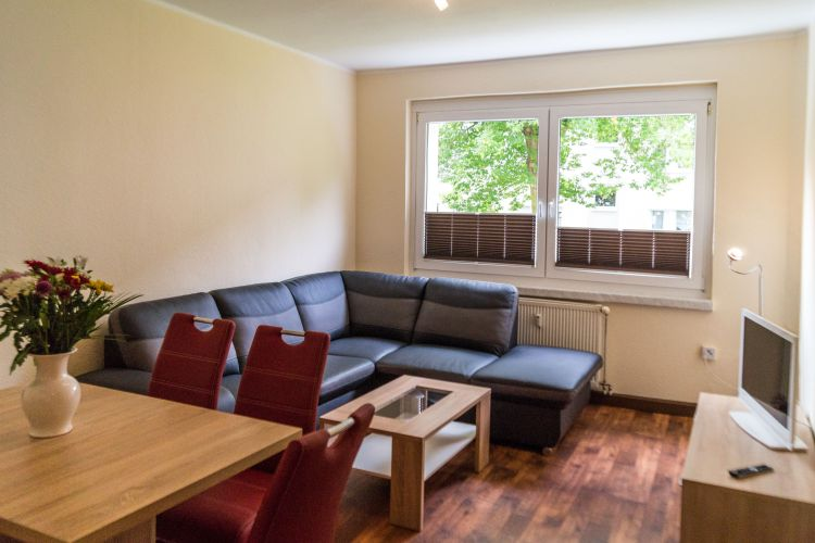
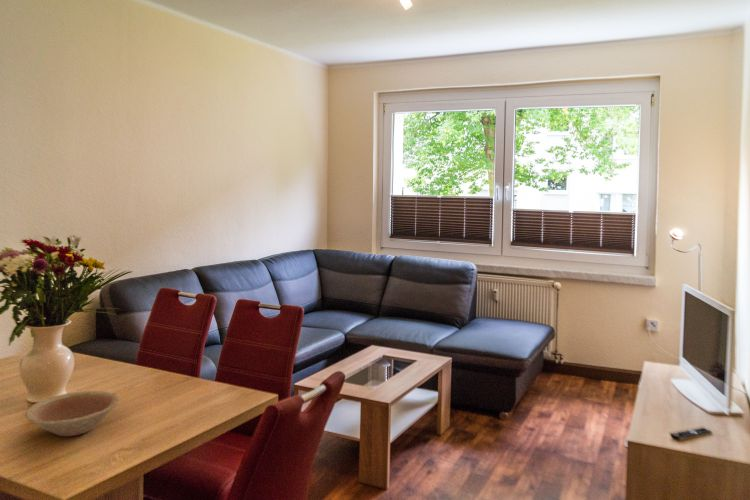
+ bowl [24,390,121,437]
